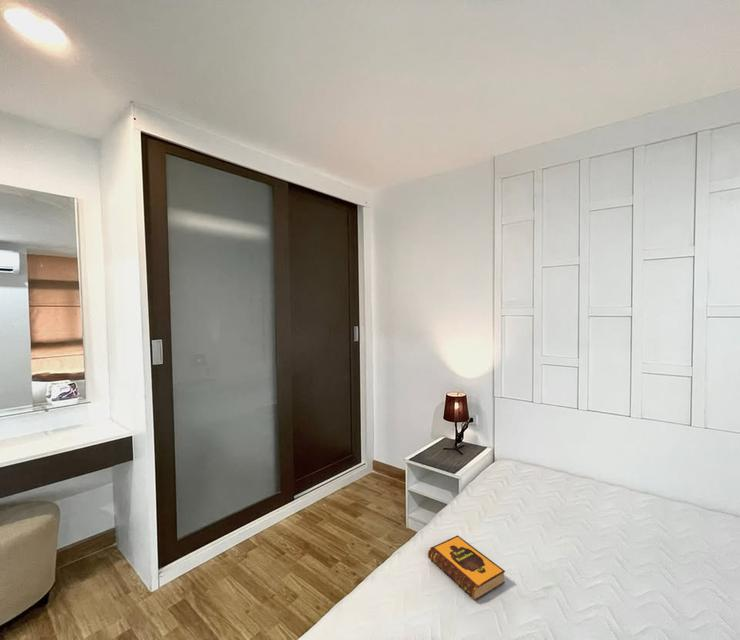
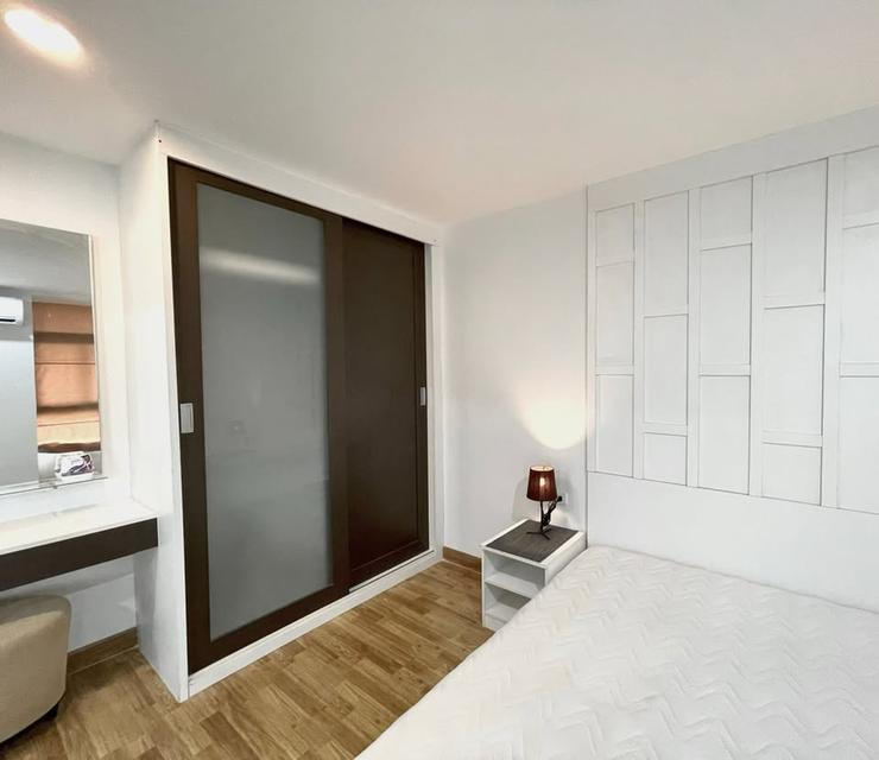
- hardback book [427,534,506,602]
